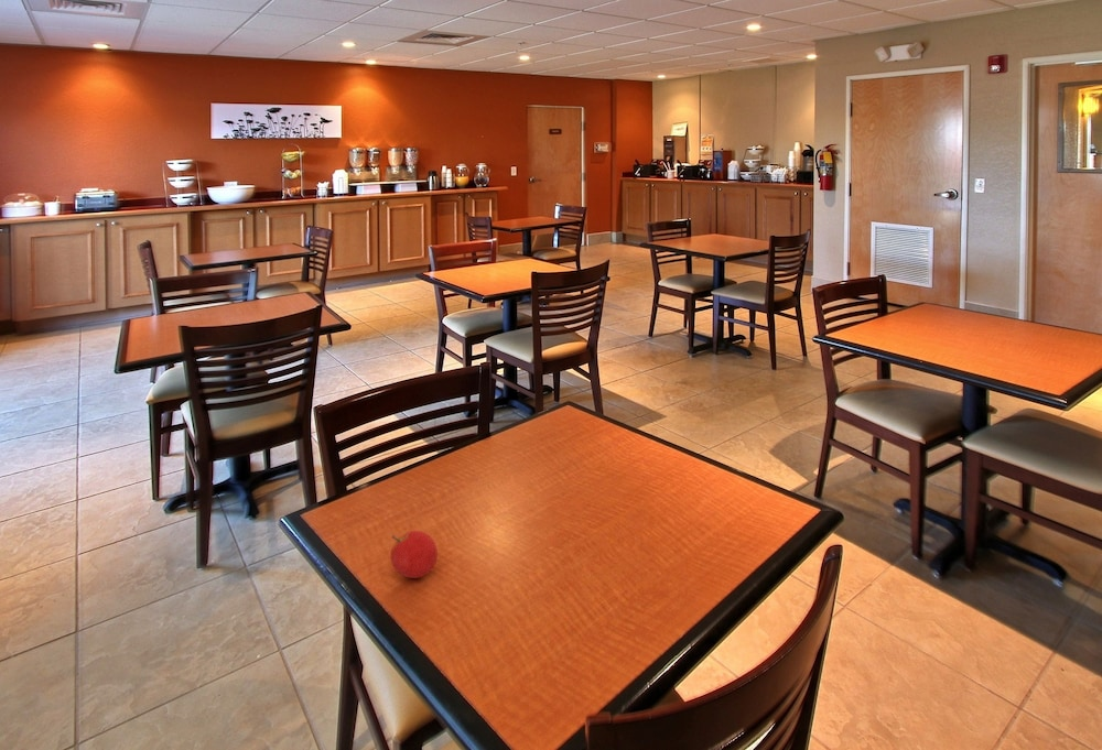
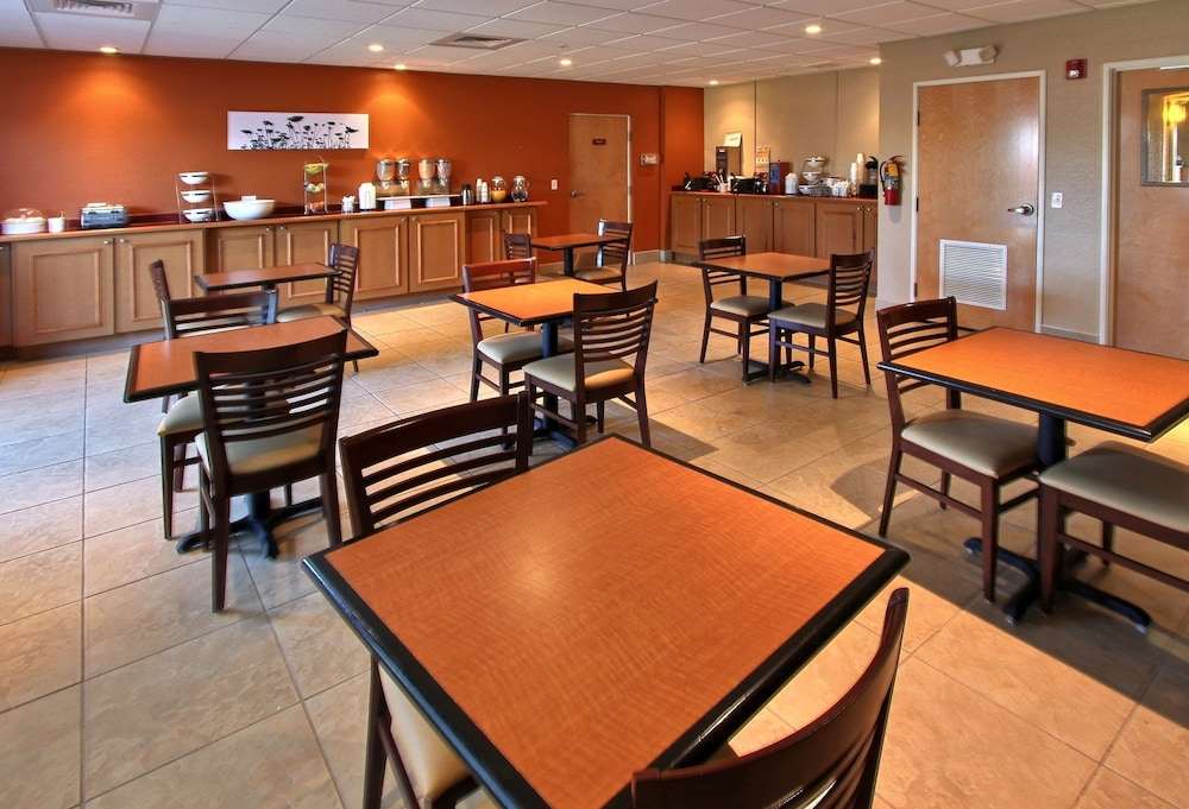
- fruit [389,530,439,579]
